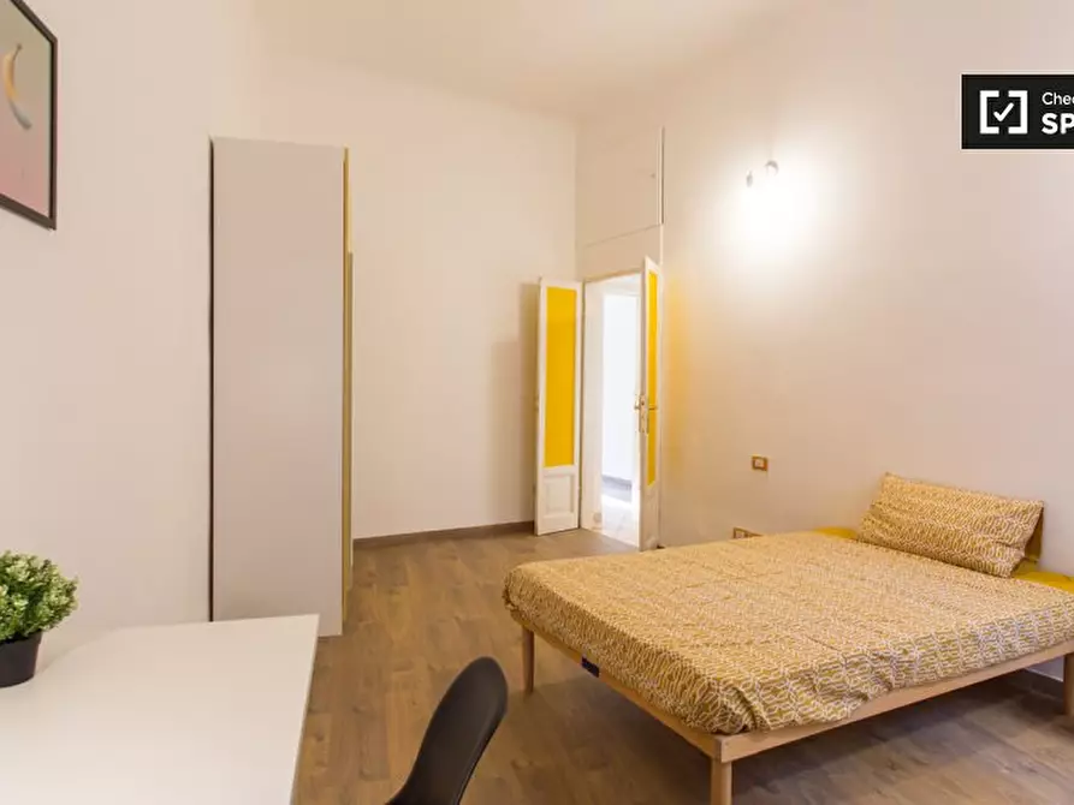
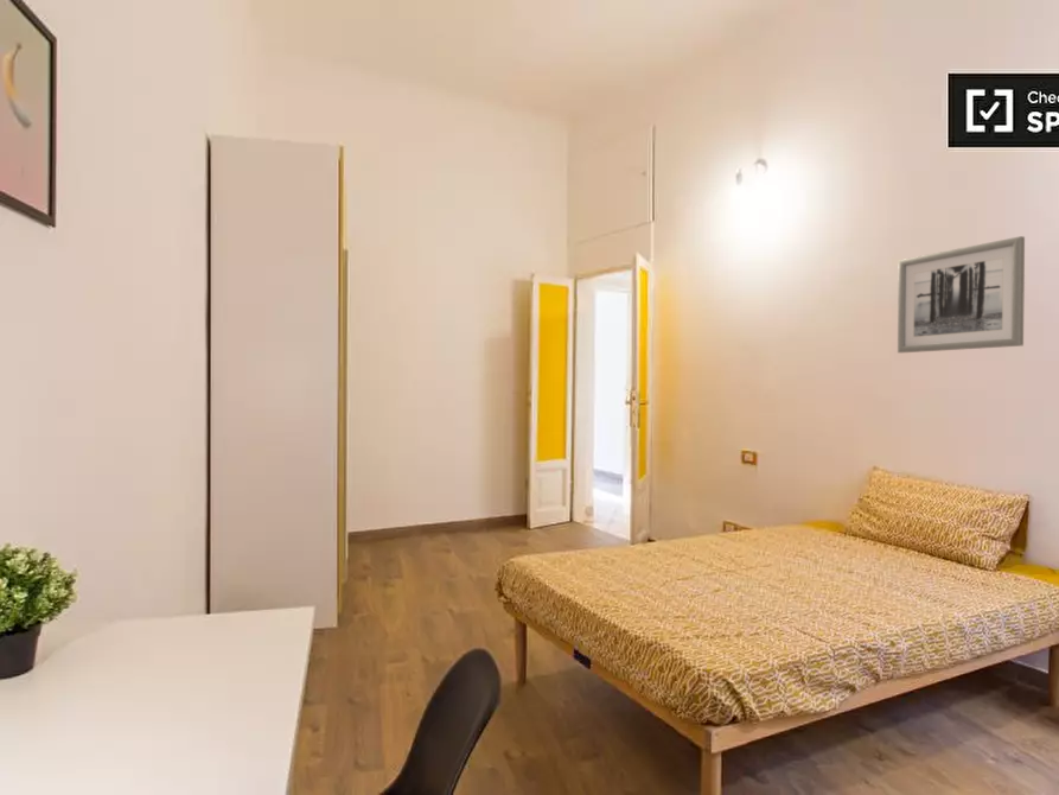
+ wall art [897,235,1026,354]
